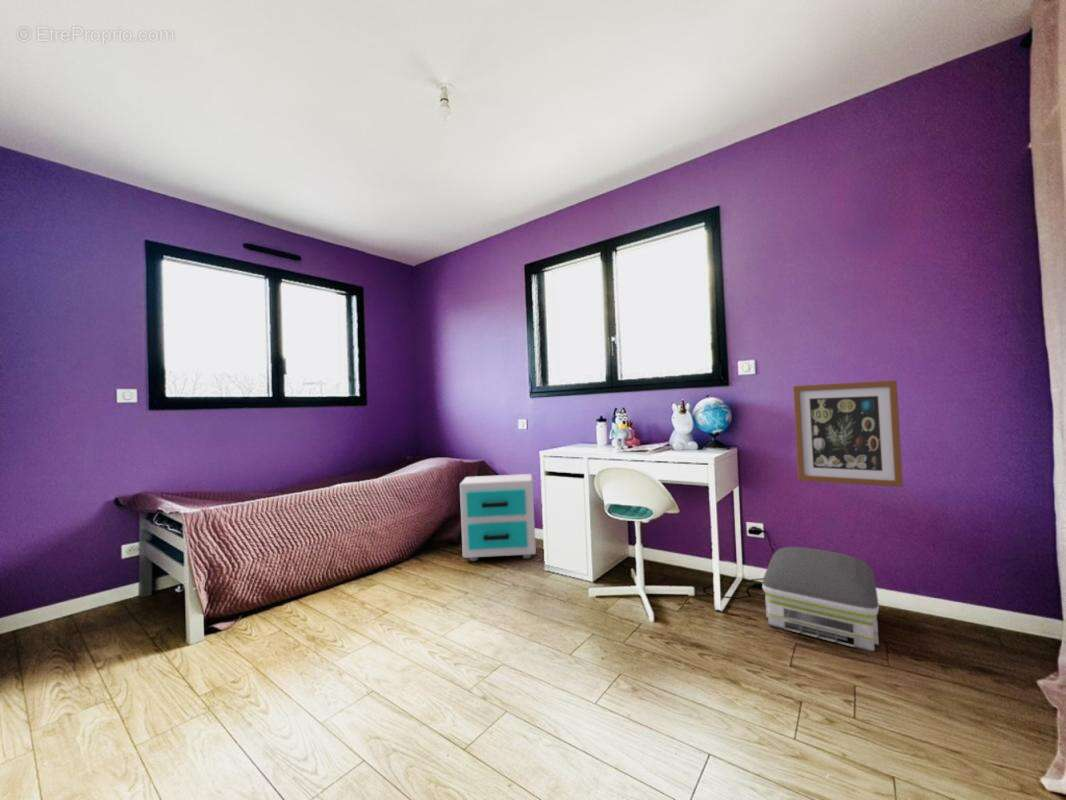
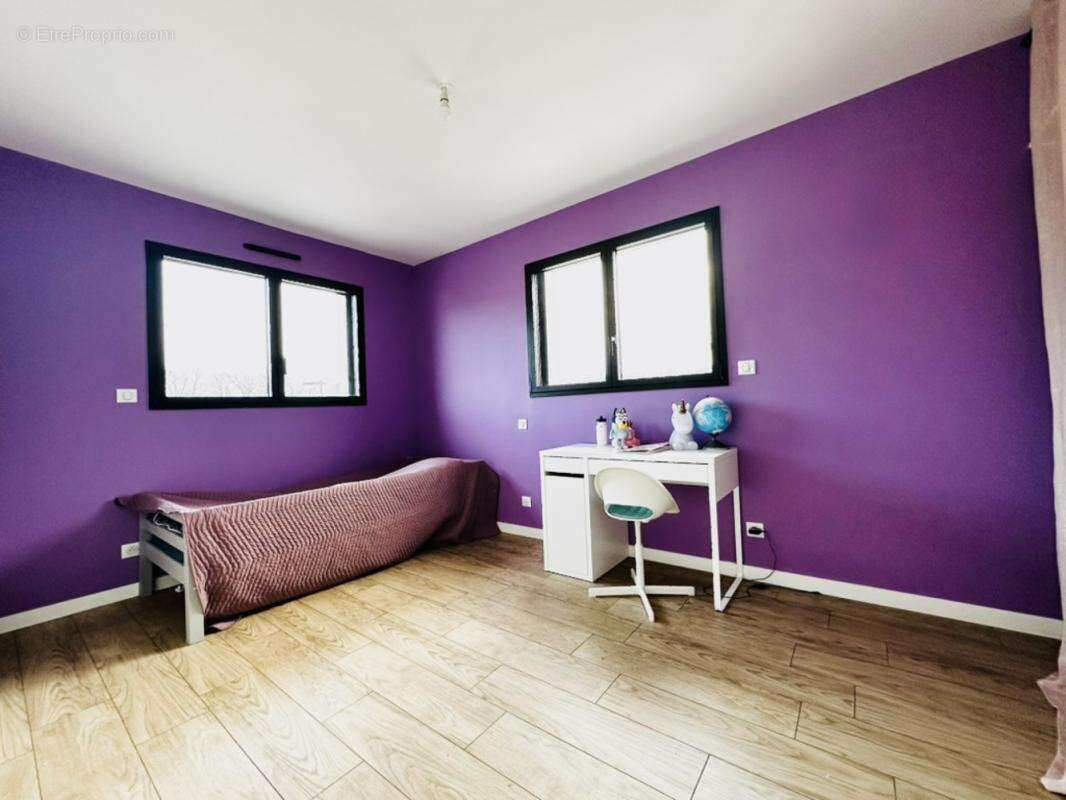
- air purifier [761,546,880,653]
- wall art [792,379,904,488]
- nightstand [459,473,537,562]
